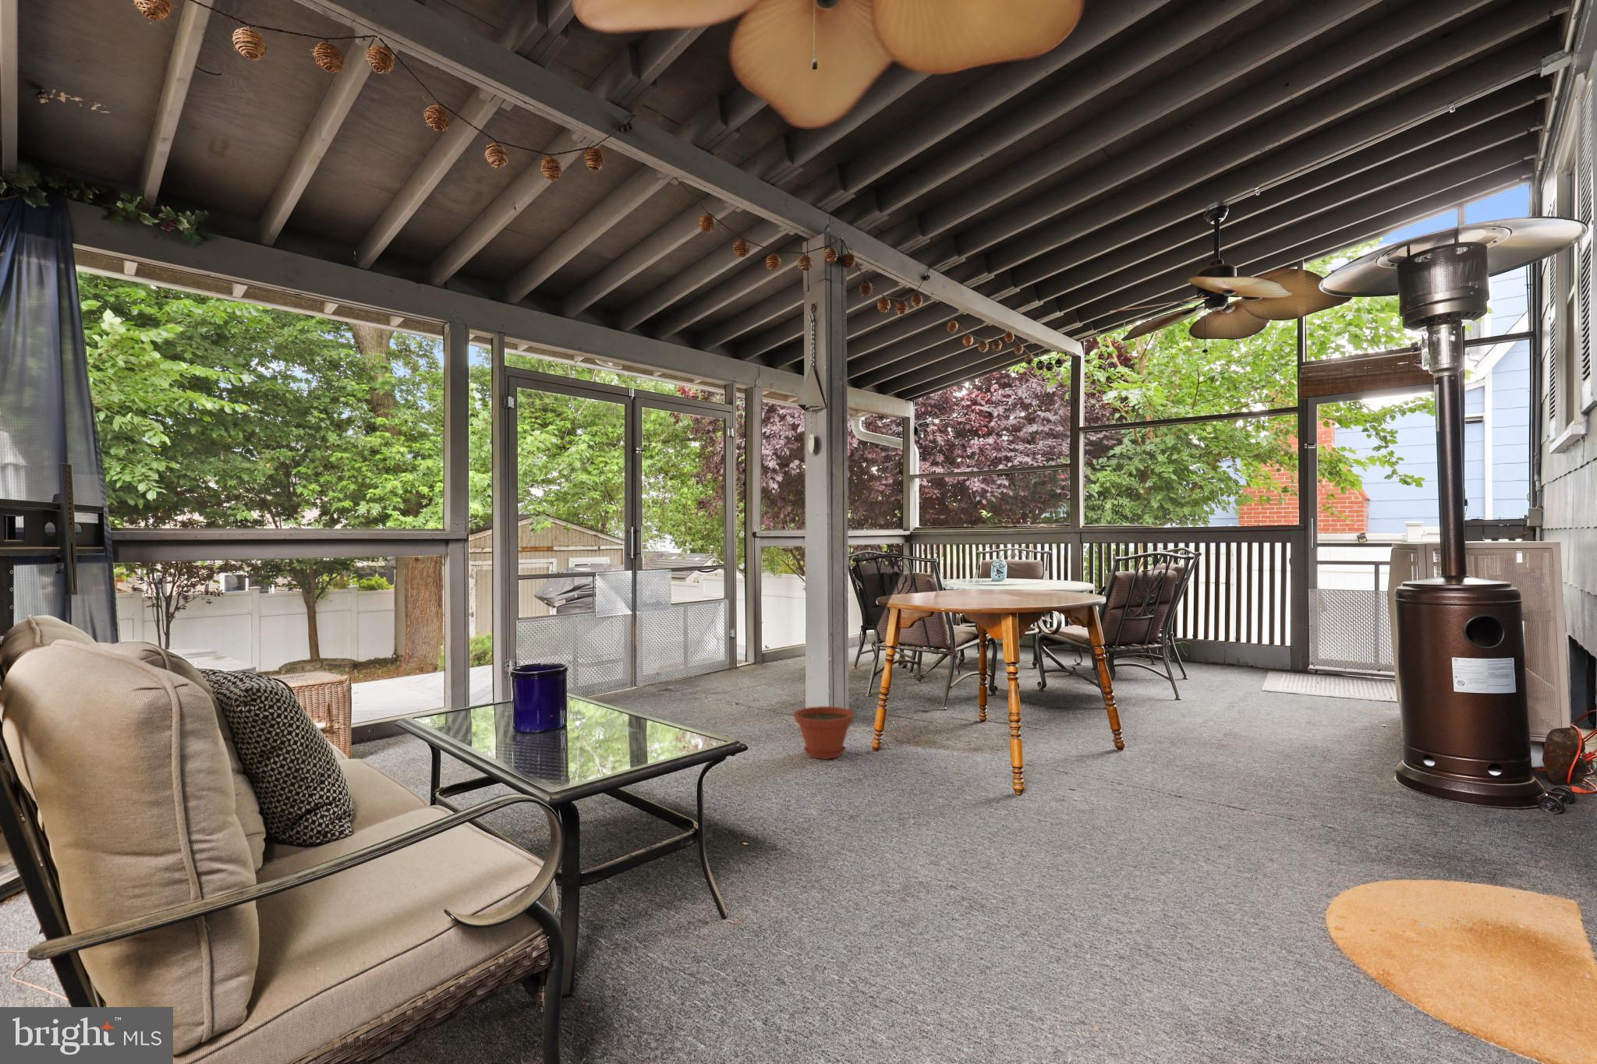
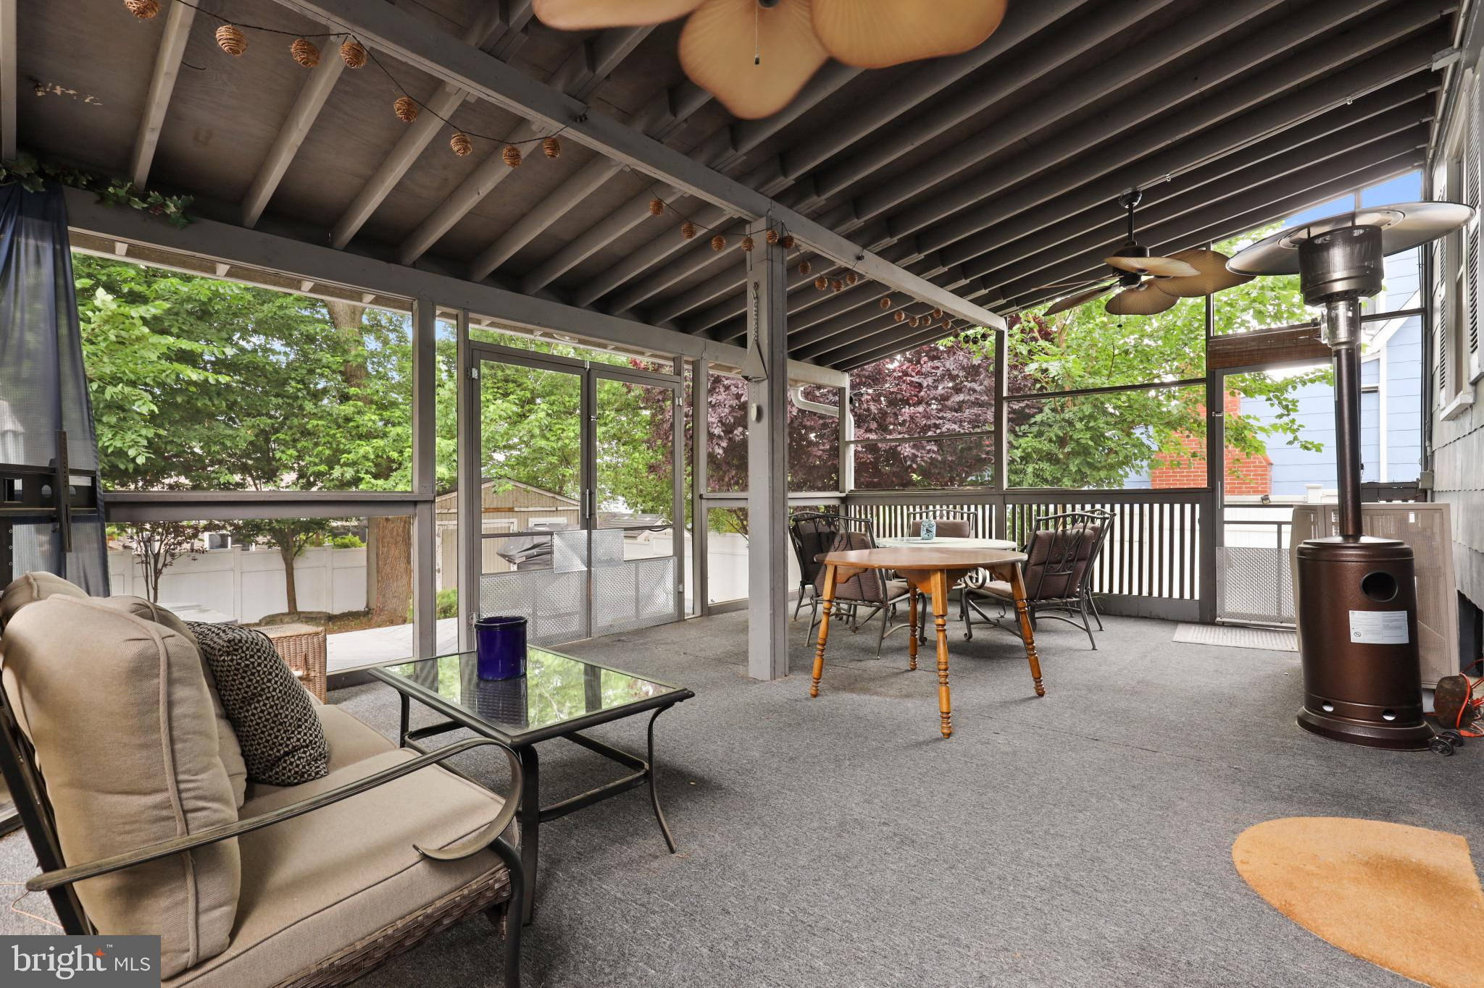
- plant pot [793,705,855,760]
